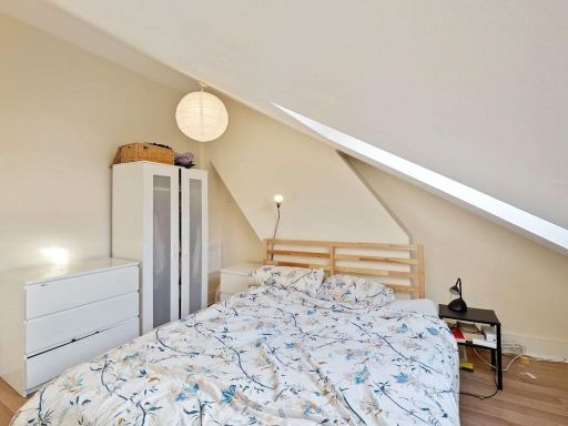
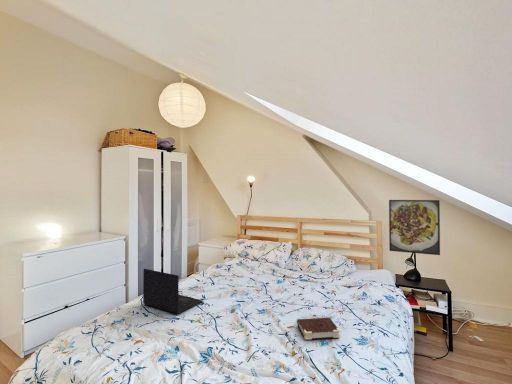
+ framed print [388,199,441,256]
+ book [296,317,341,341]
+ laptop [142,268,204,316]
